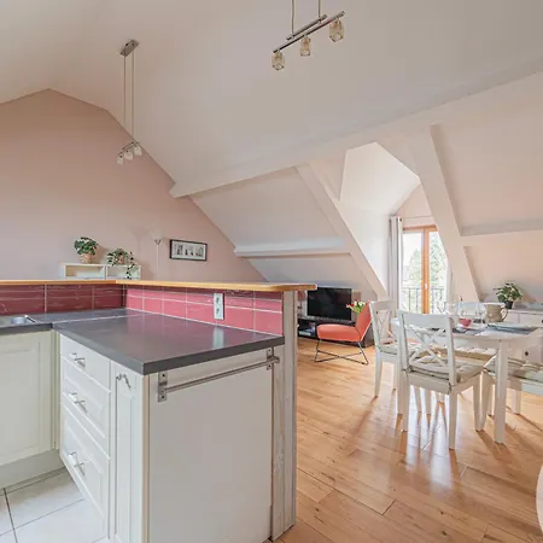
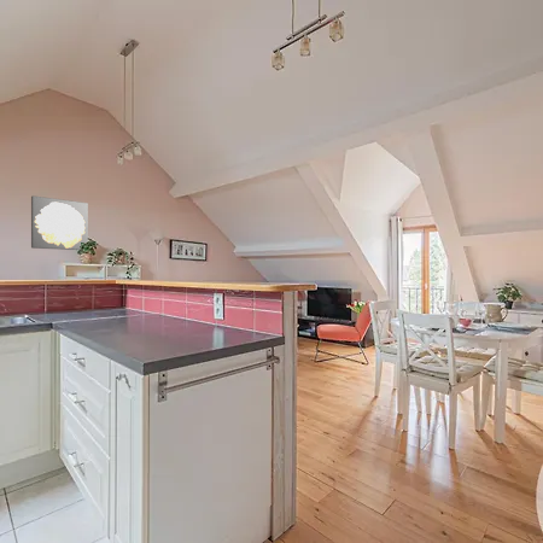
+ wall art [30,194,89,251]
